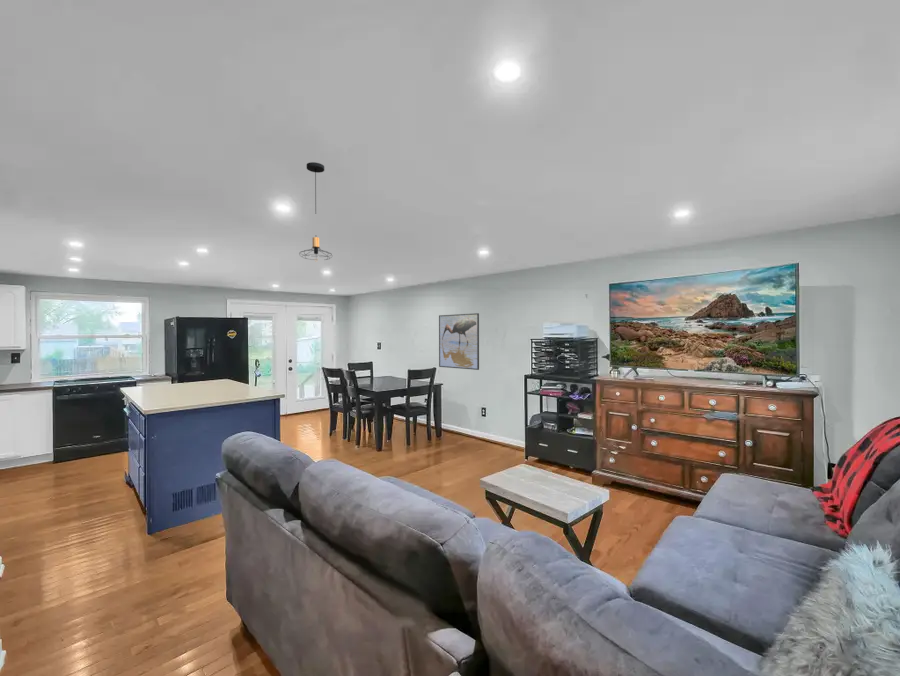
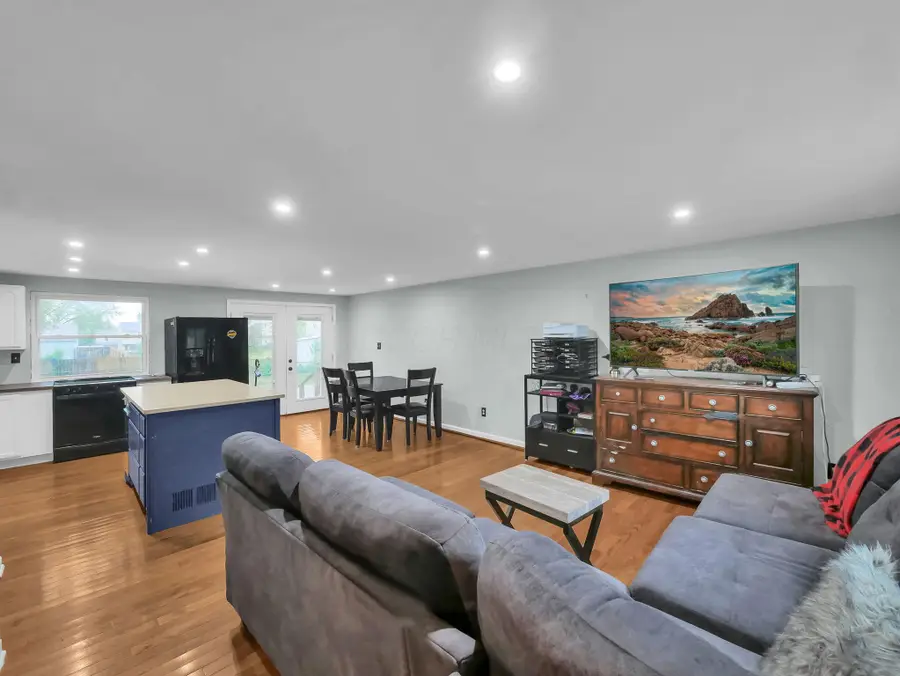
- pendant light [298,161,333,263]
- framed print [438,312,480,371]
